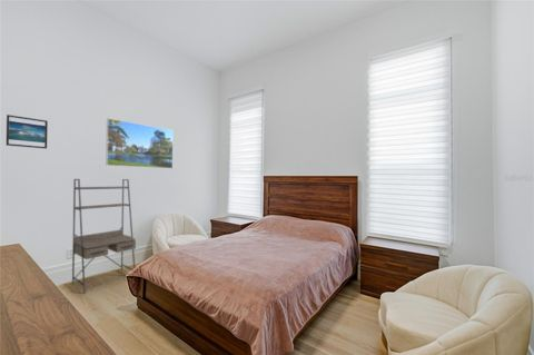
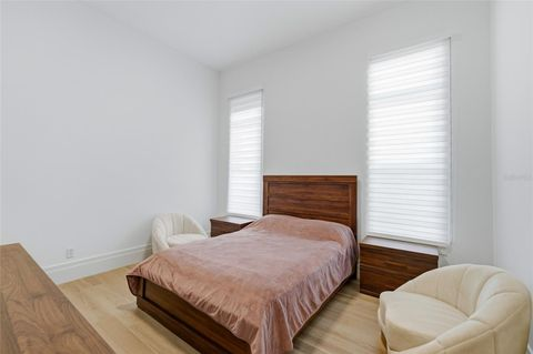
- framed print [6,114,49,149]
- shelving unit [71,178,137,294]
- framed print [105,117,175,169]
